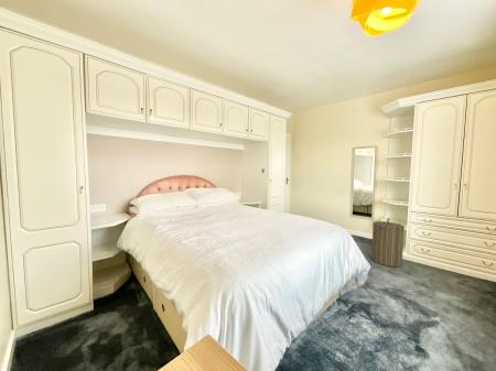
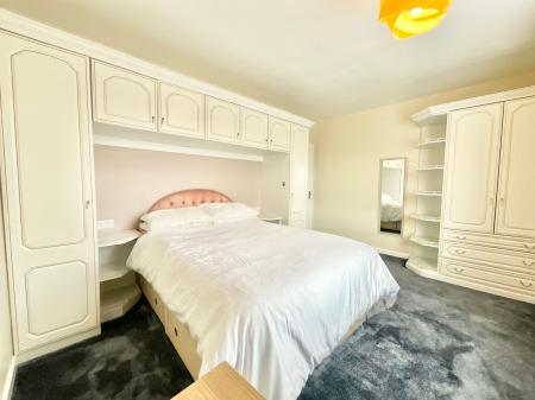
- laundry hamper [370,217,406,268]
